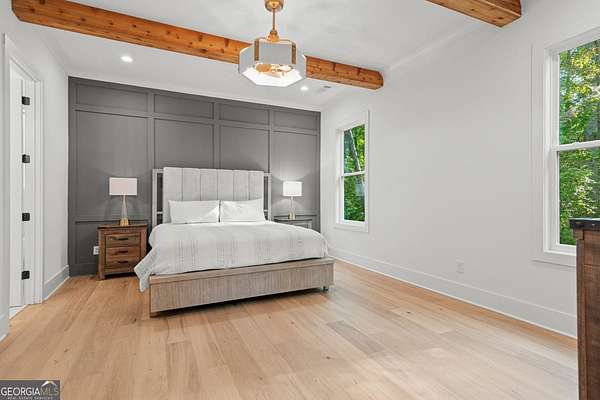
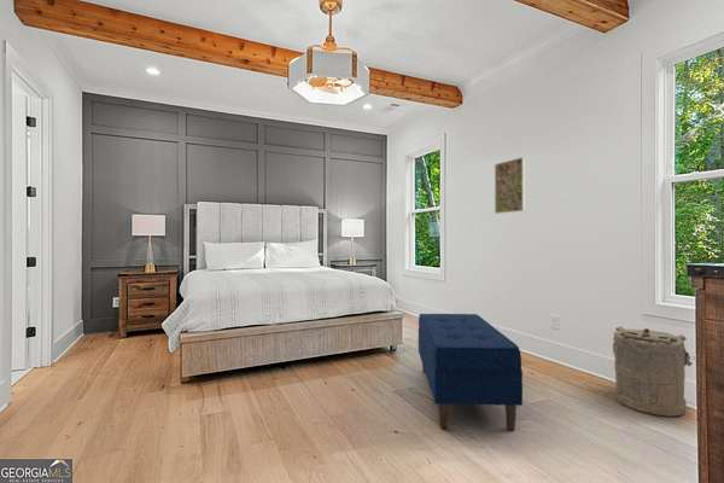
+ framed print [494,156,526,215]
+ laundry hamper [612,325,696,418]
+ bench [418,313,524,432]
